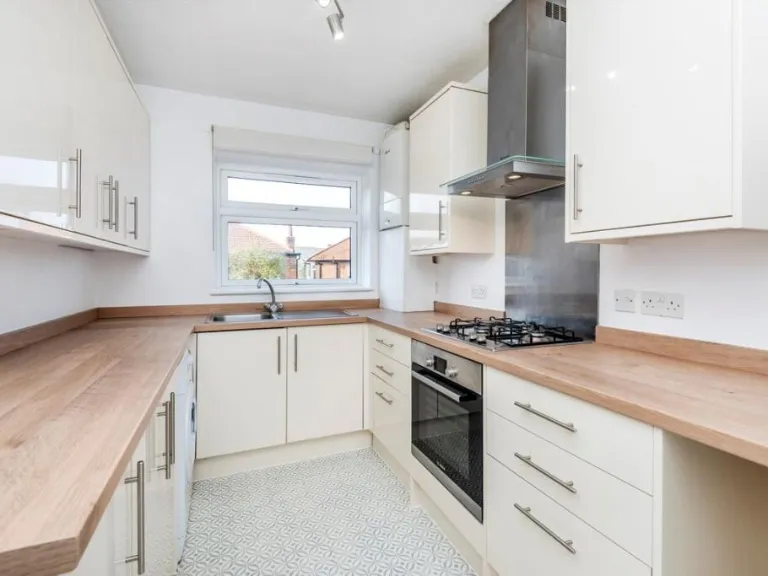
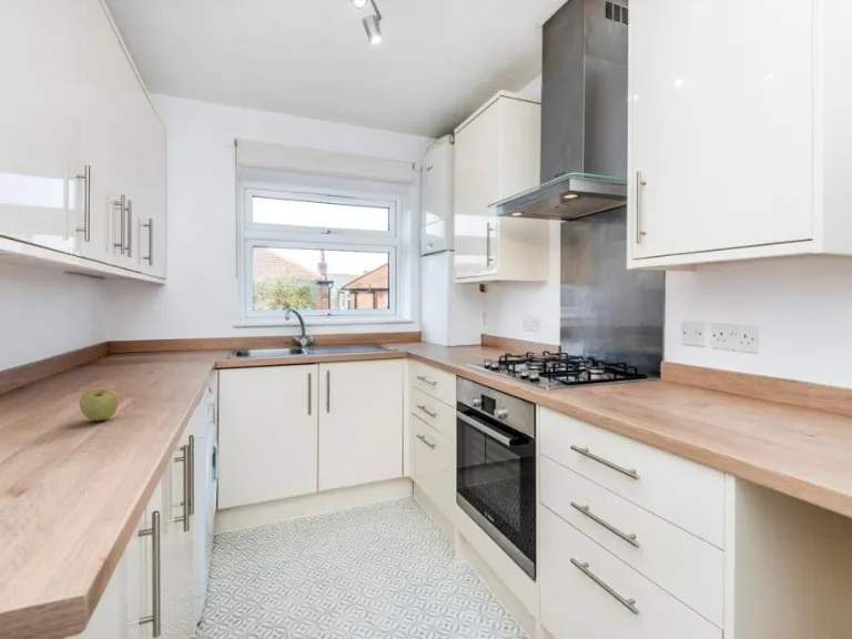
+ apple [79,388,120,422]
